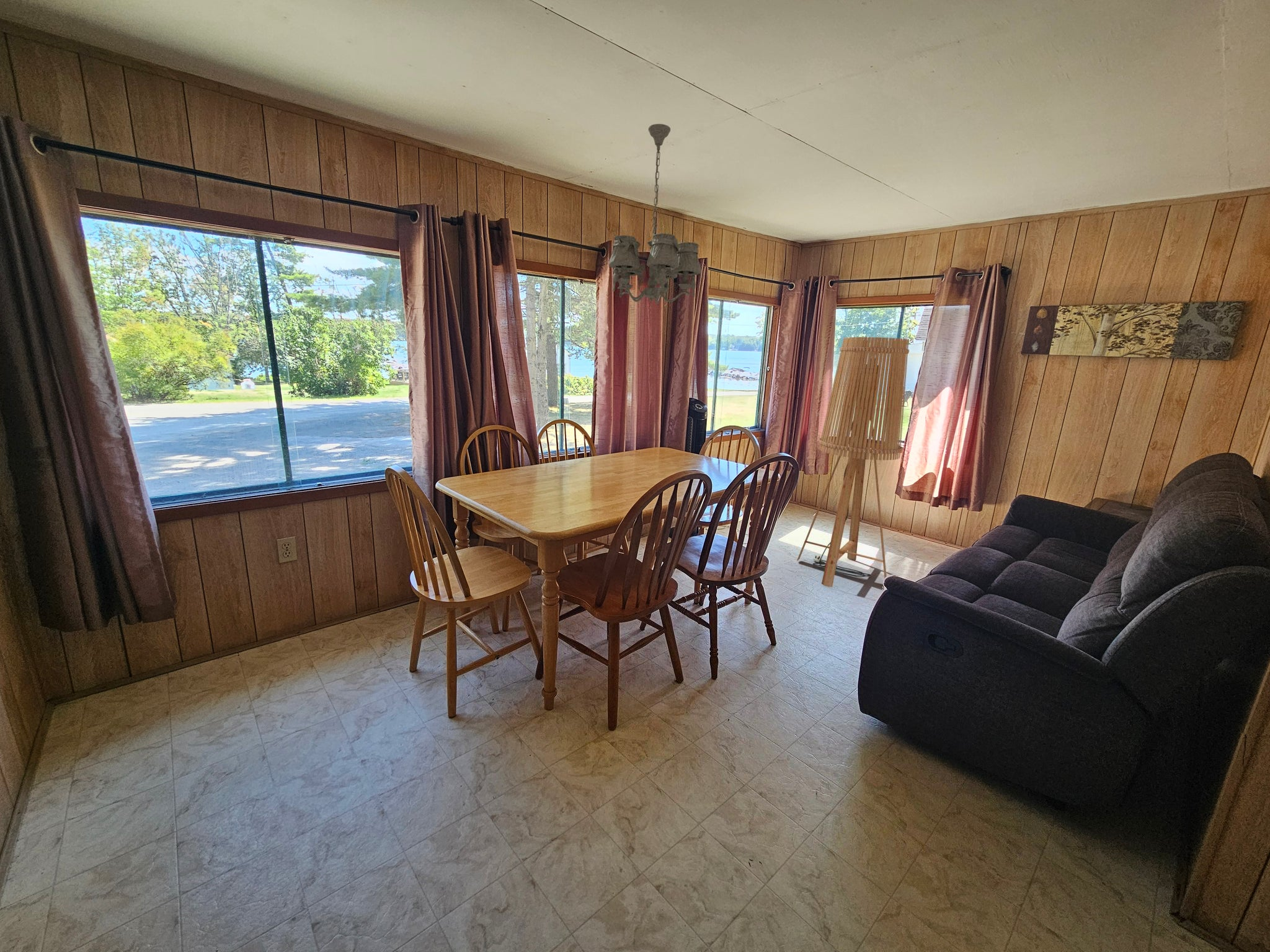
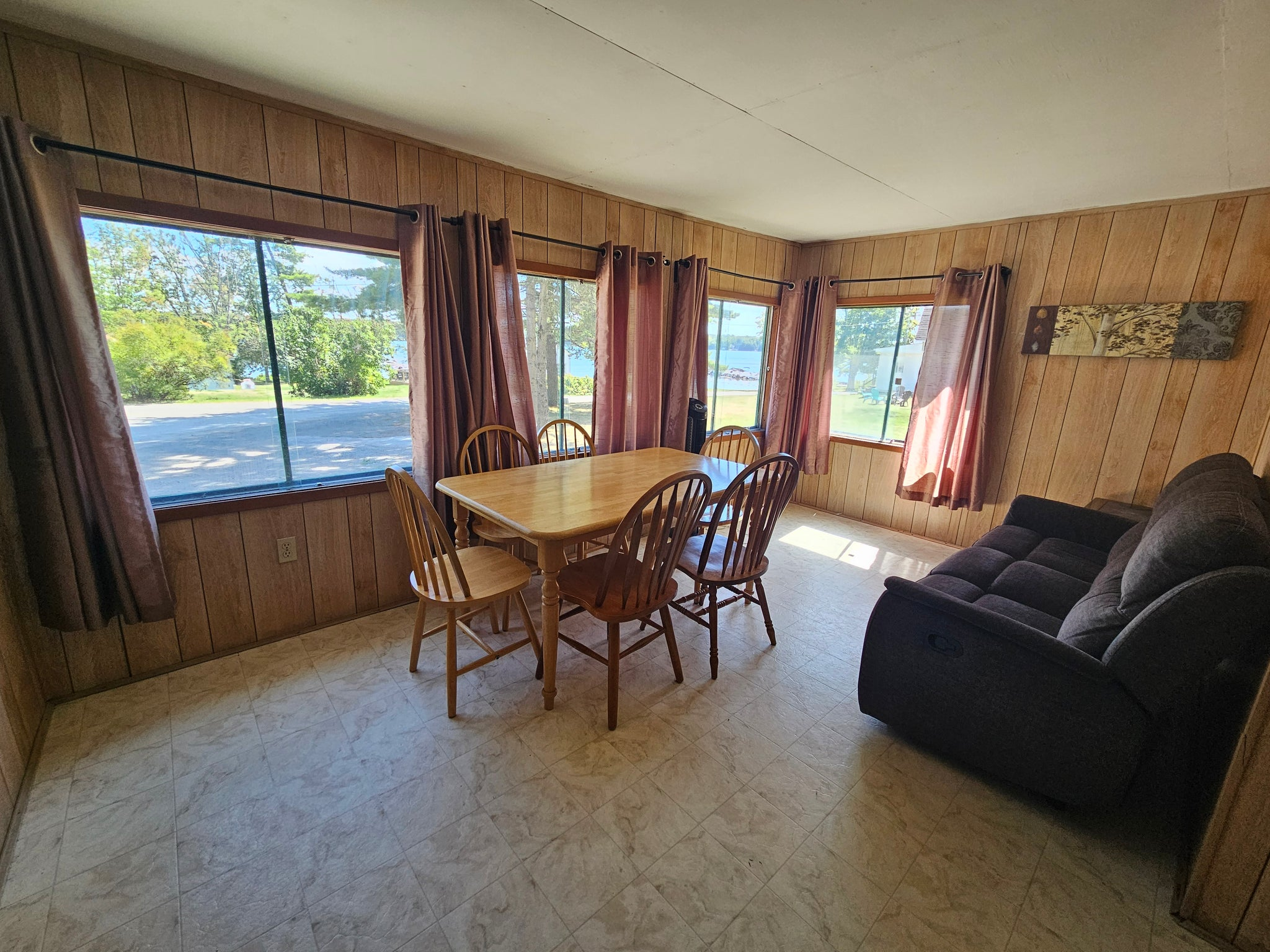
- chandelier [608,123,701,304]
- floor lamp [796,337,910,588]
